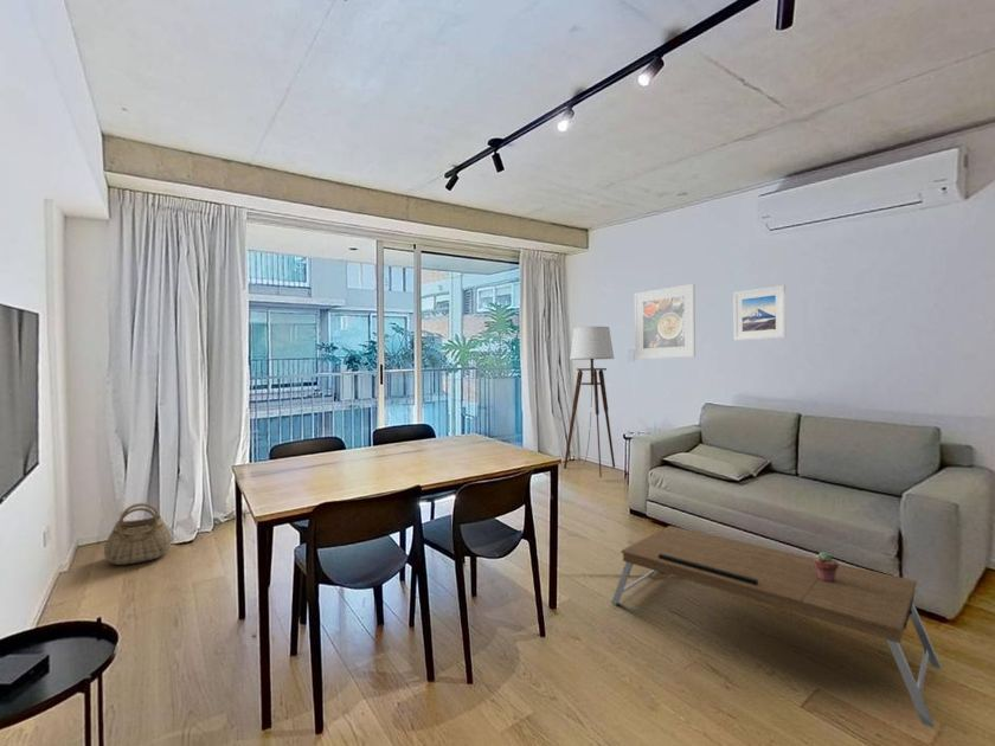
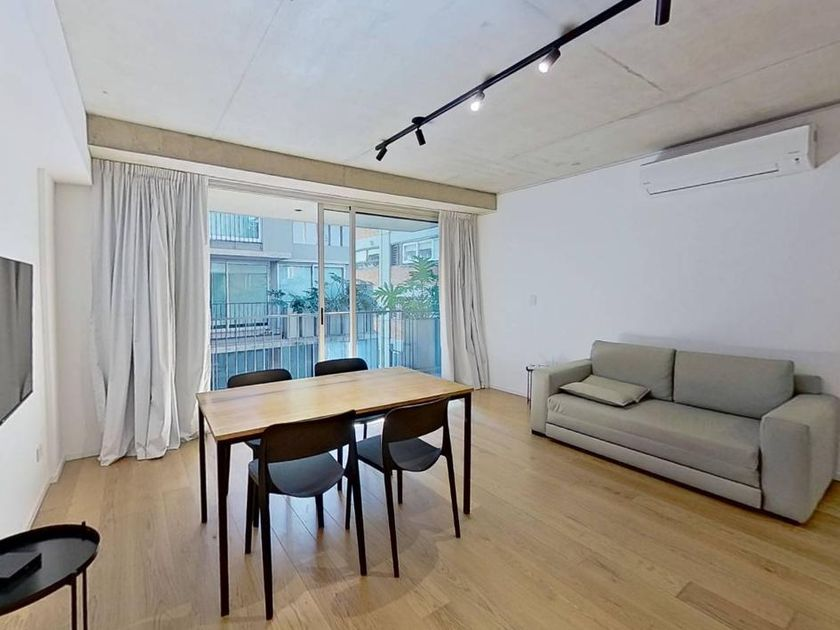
- basket [103,502,173,566]
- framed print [634,283,696,360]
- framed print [732,284,787,341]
- potted succulent [814,551,840,583]
- floor lamp [563,326,616,478]
- coffee table [610,525,943,729]
